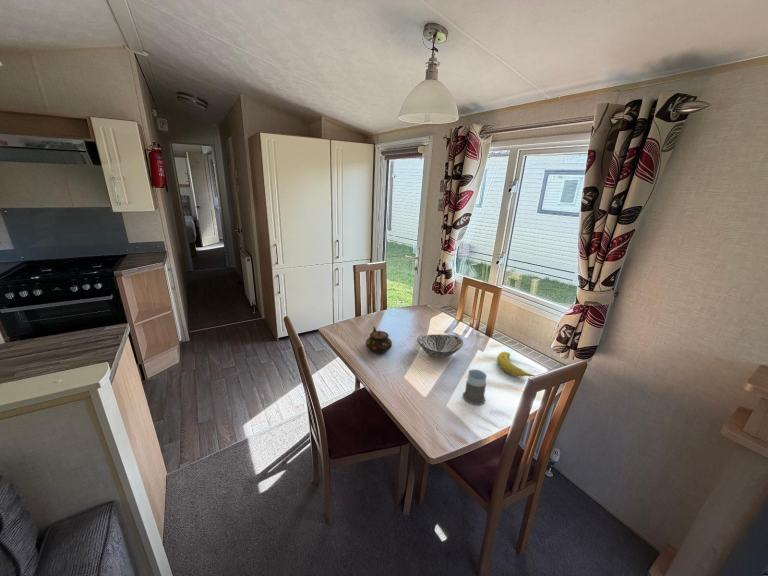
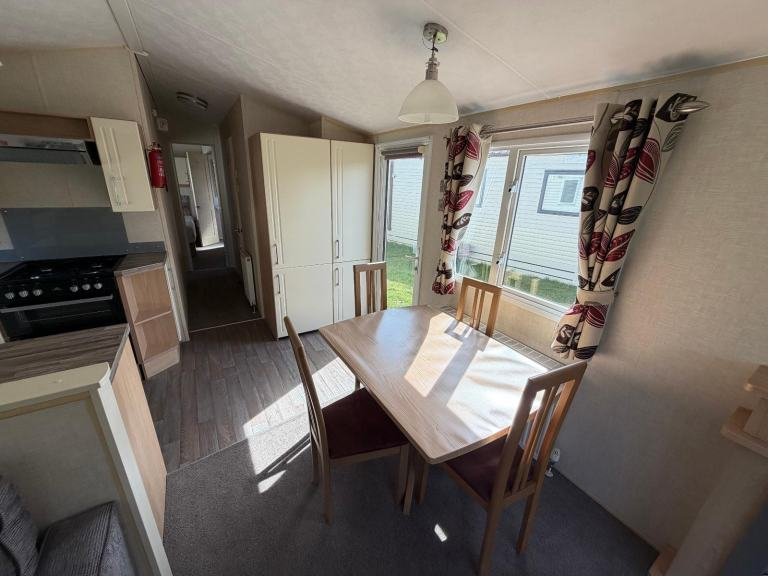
- teapot [365,326,393,354]
- mug [462,369,488,406]
- decorative bowl [416,333,464,358]
- fruit [496,351,535,378]
